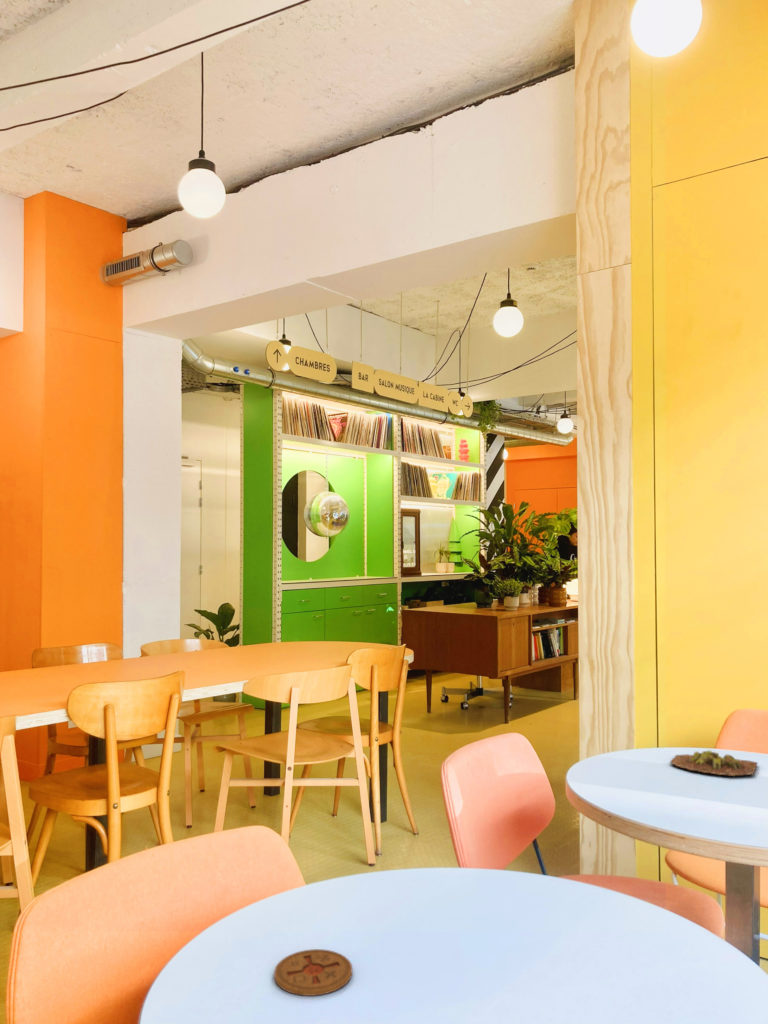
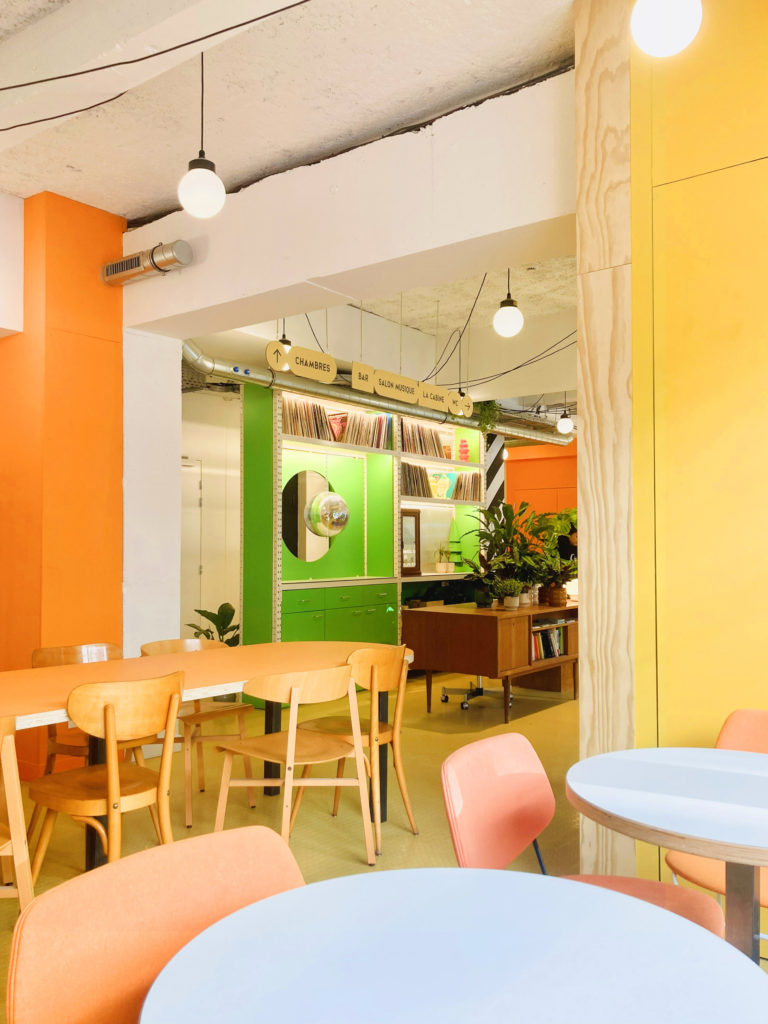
- coaster [273,948,353,997]
- succulent plant [669,749,759,777]
